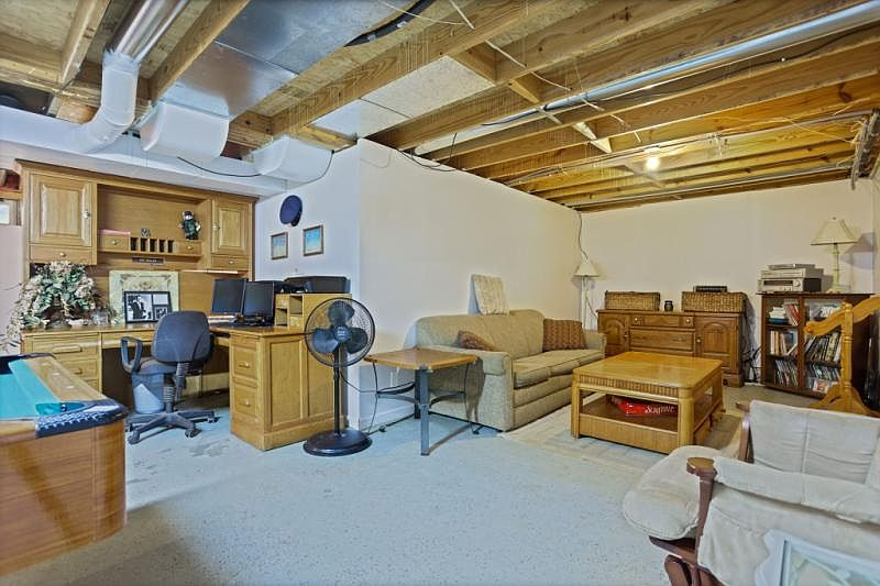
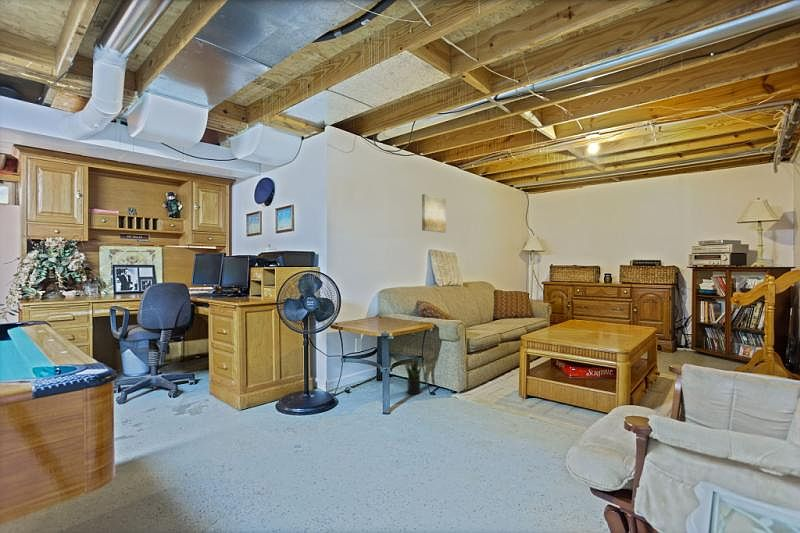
+ wall art [421,193,447,234]
+ potted plant [404,357,423,395]
